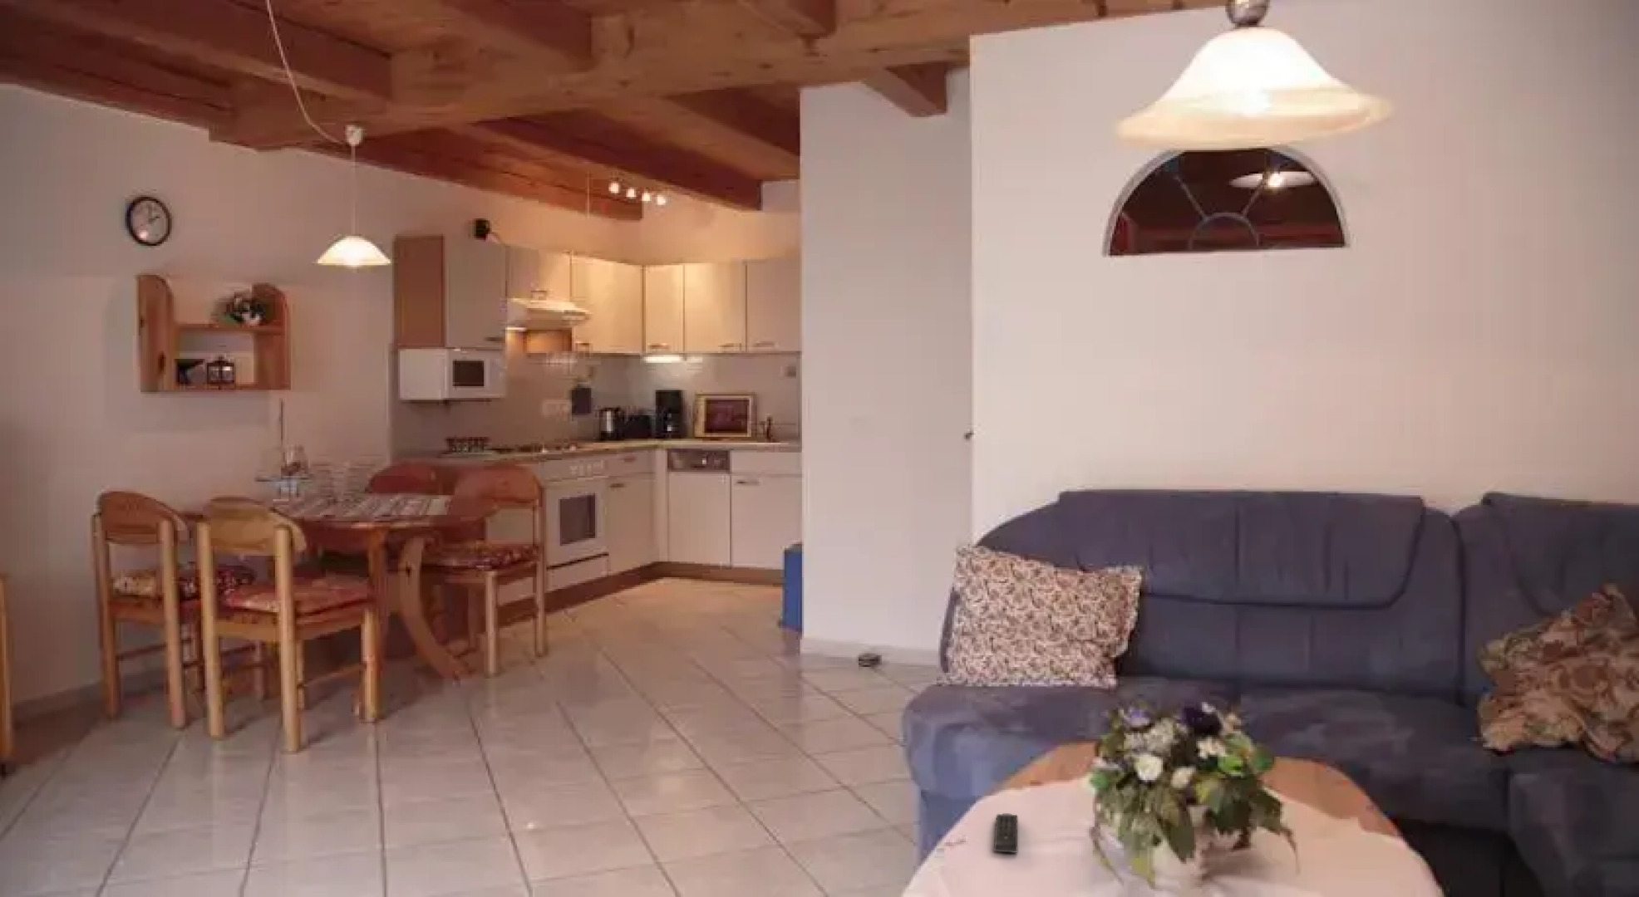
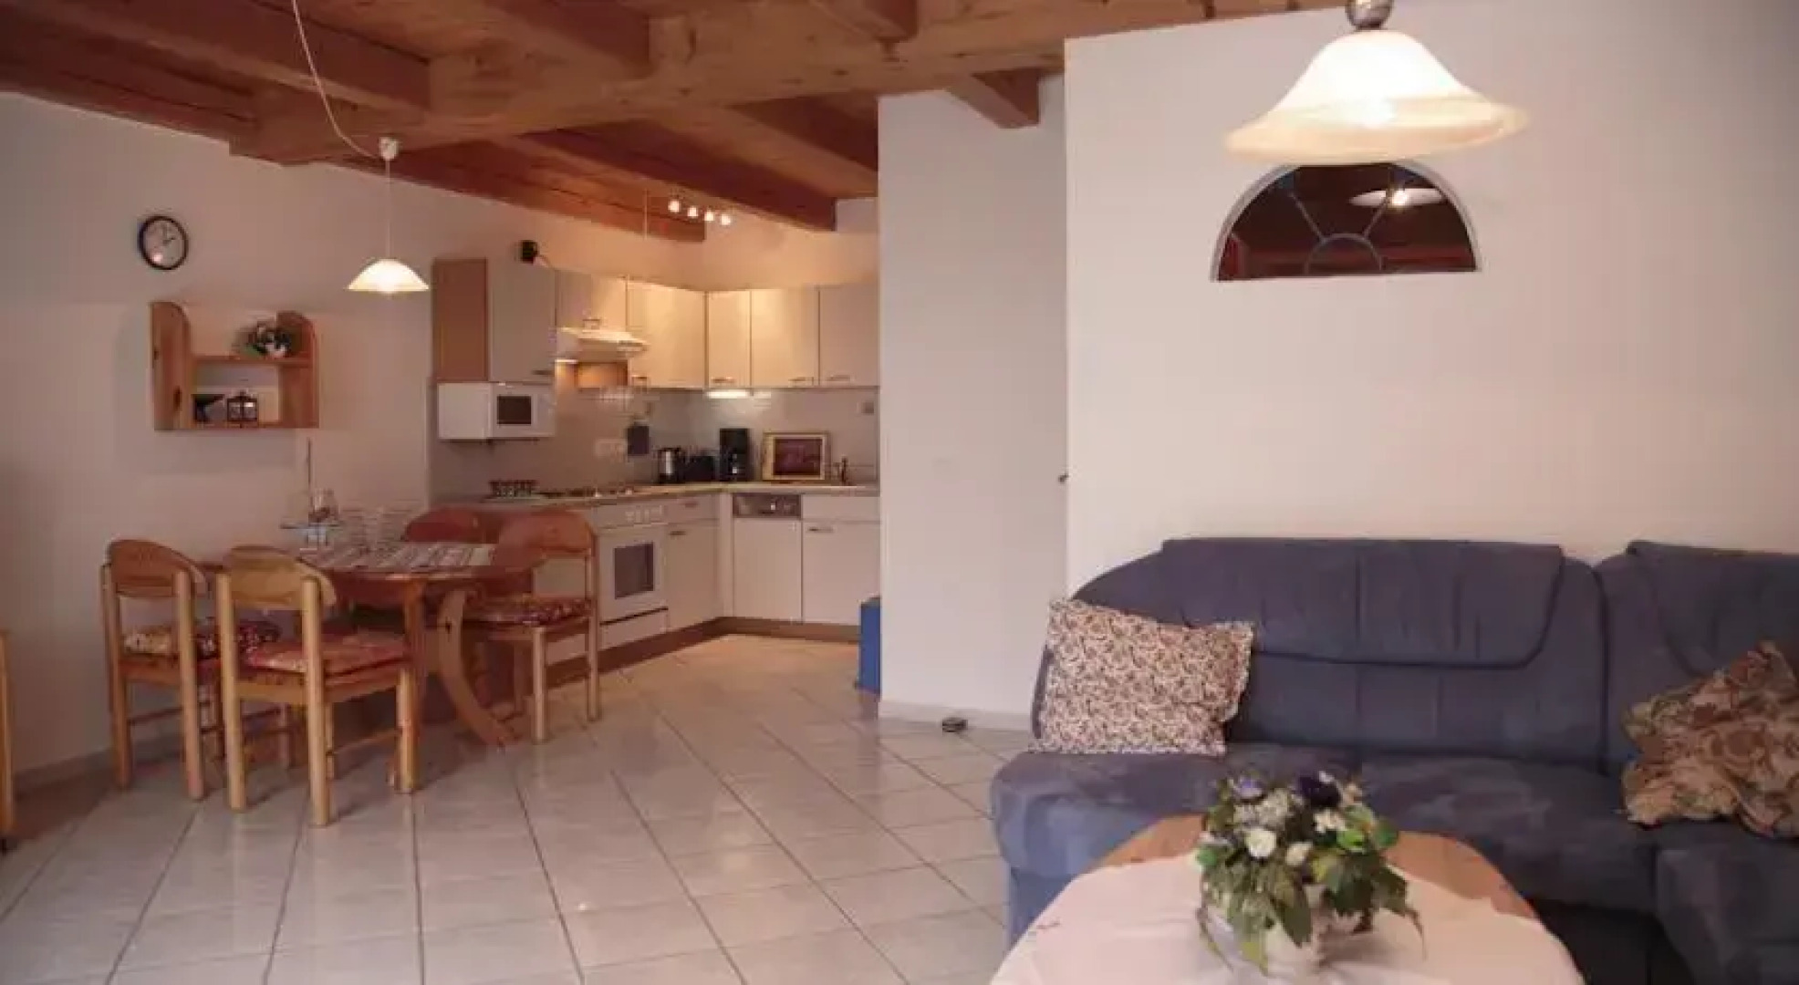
- remote control [994,812,1019,854]
